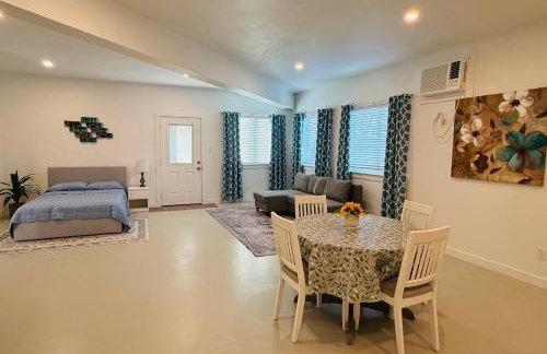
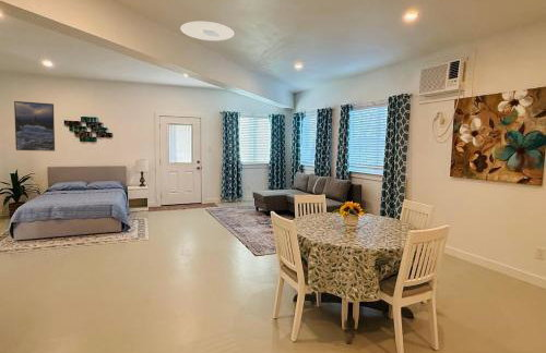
+ ceiling light [180,21,235,41]
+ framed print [13,100,56,153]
